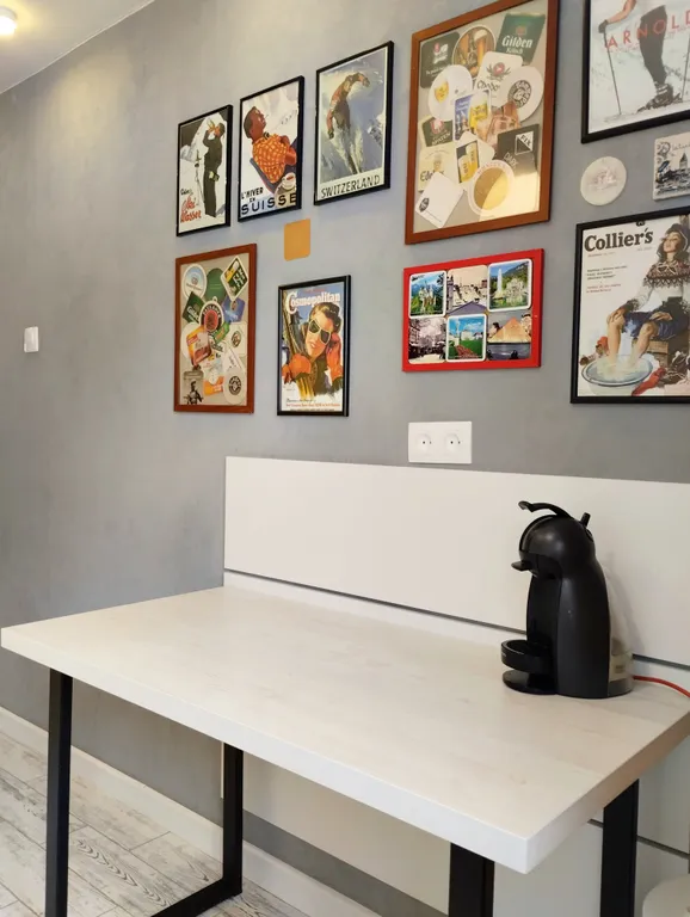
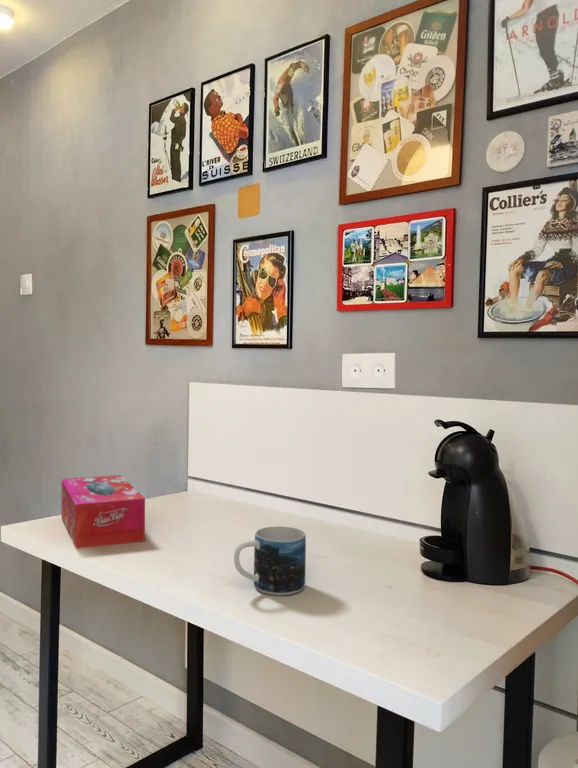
+ mug [233,525,307,596]
+ tissue box [61,474,146,550]
